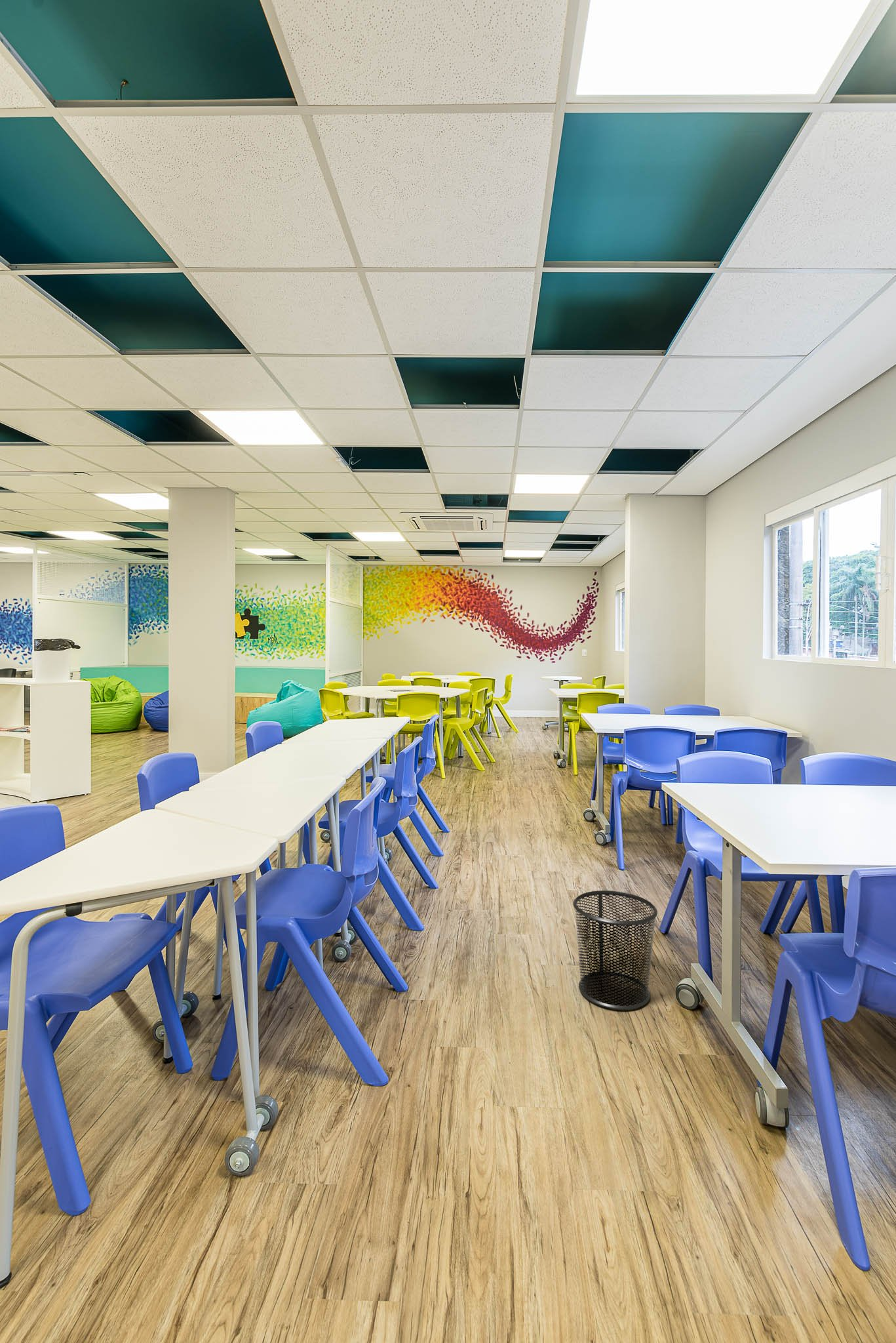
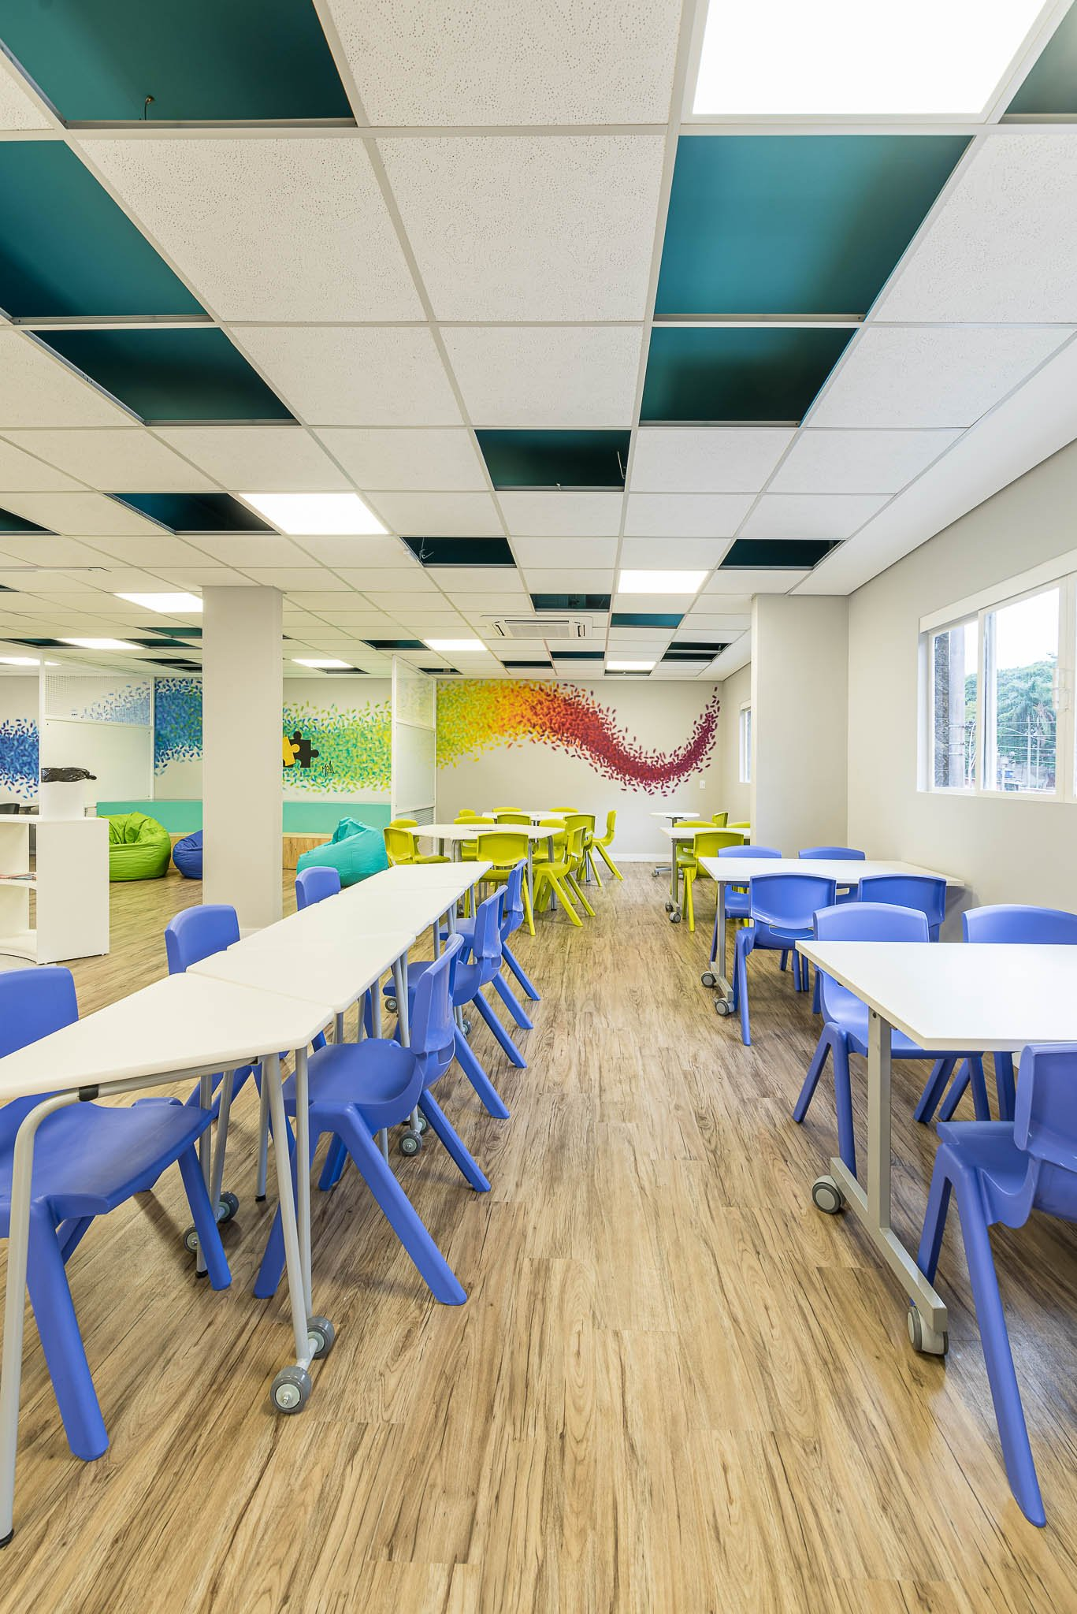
- waste bin [573,890,658,1011]
